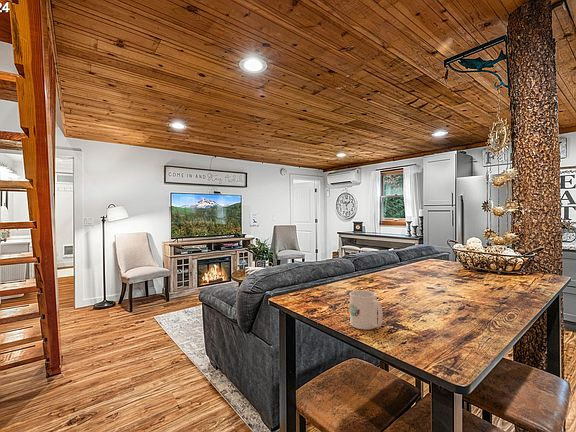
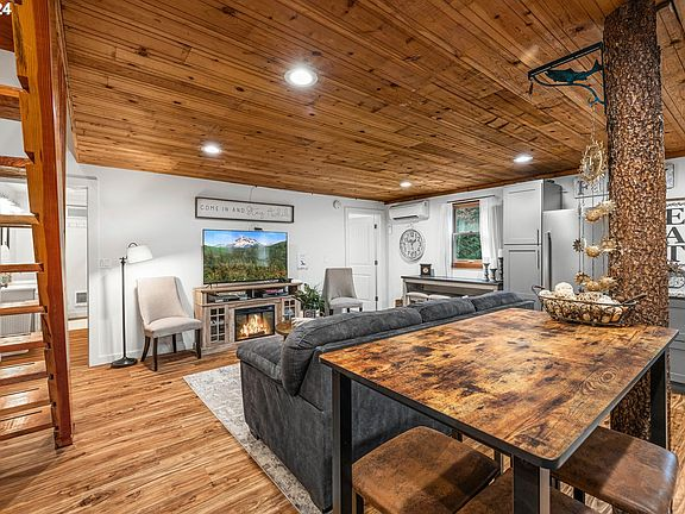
- mug [349,289,384,330]
